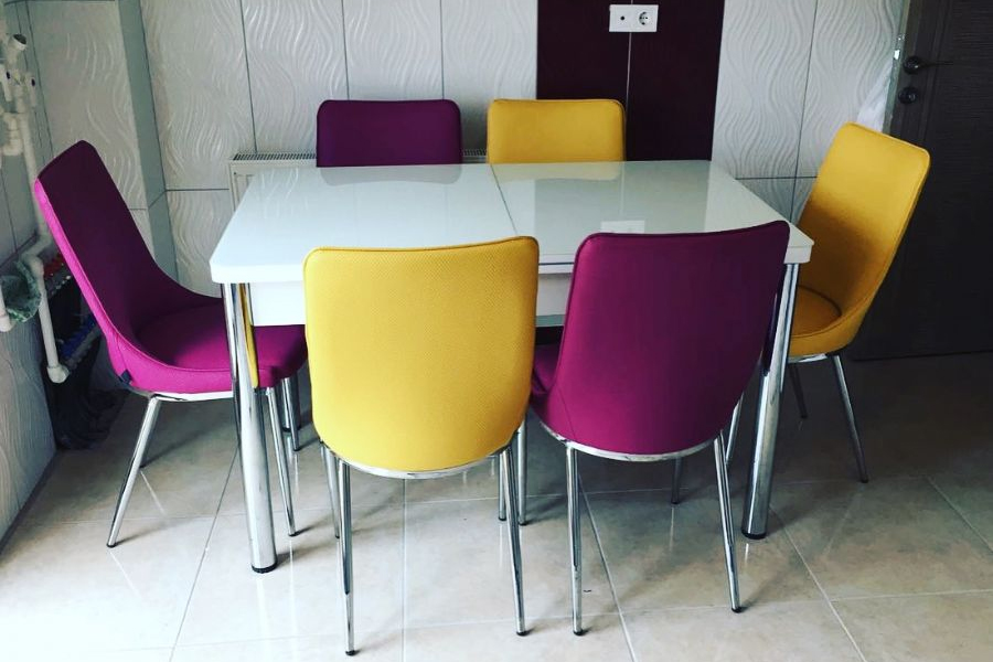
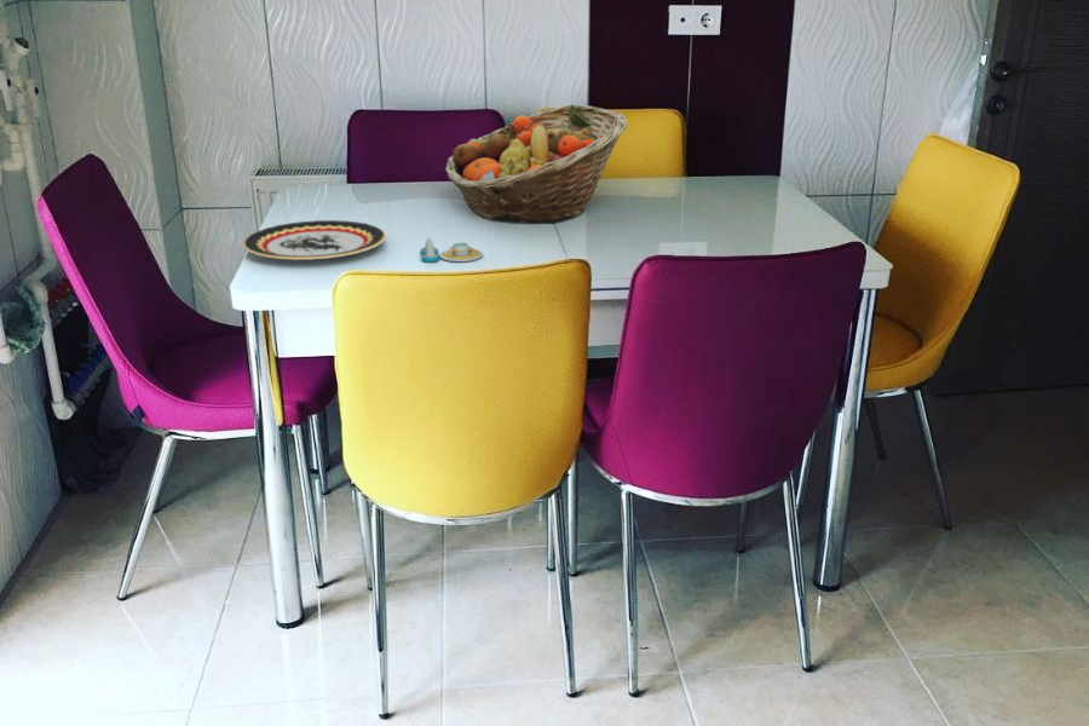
+ salt and pepper shaker set [420,236,484,264]
+ fruit basket [444,104,628,225]
+ plate [241,219,387,261]
